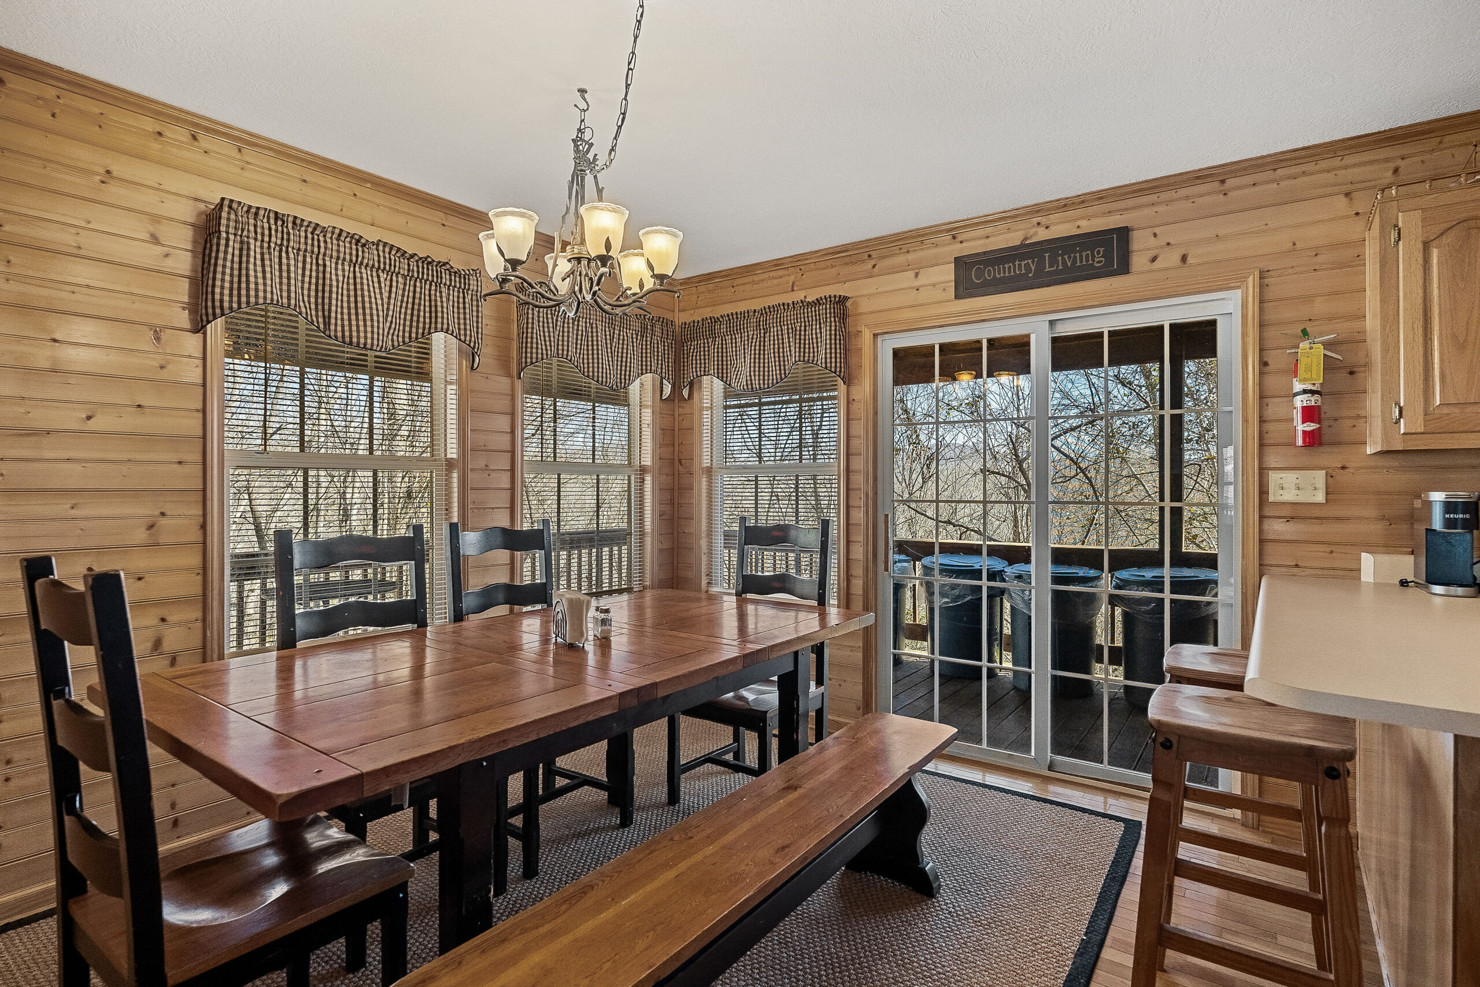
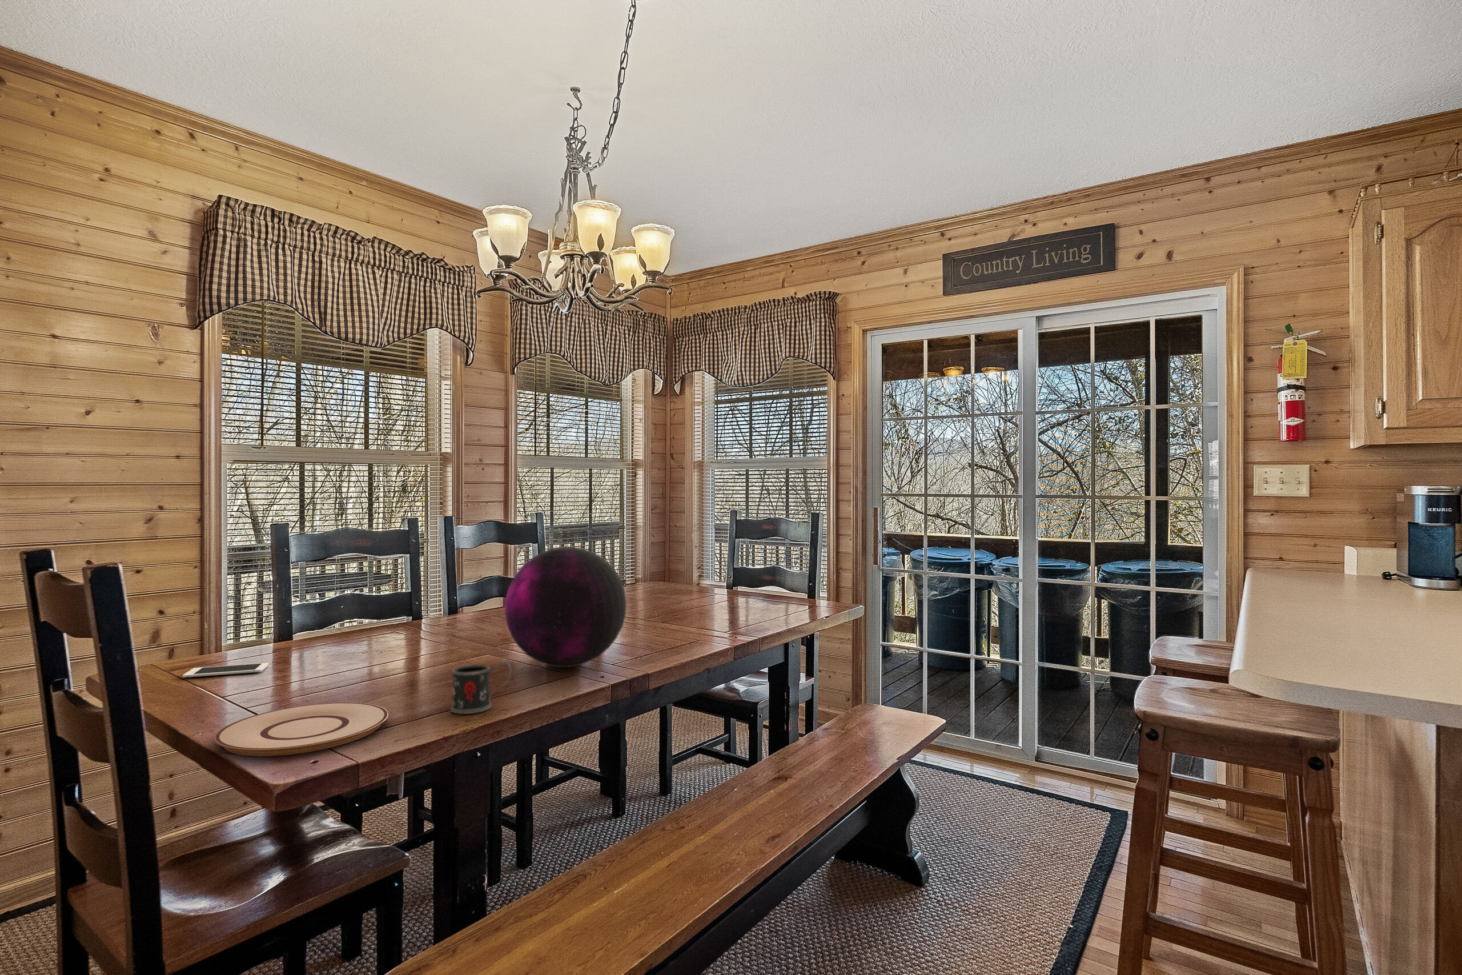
+ mug [450,659,511,715]
+ decorative orb [505,546,627,668]
+ plate [213,702,389,756]
+ cell phone [182,663,269,678]
